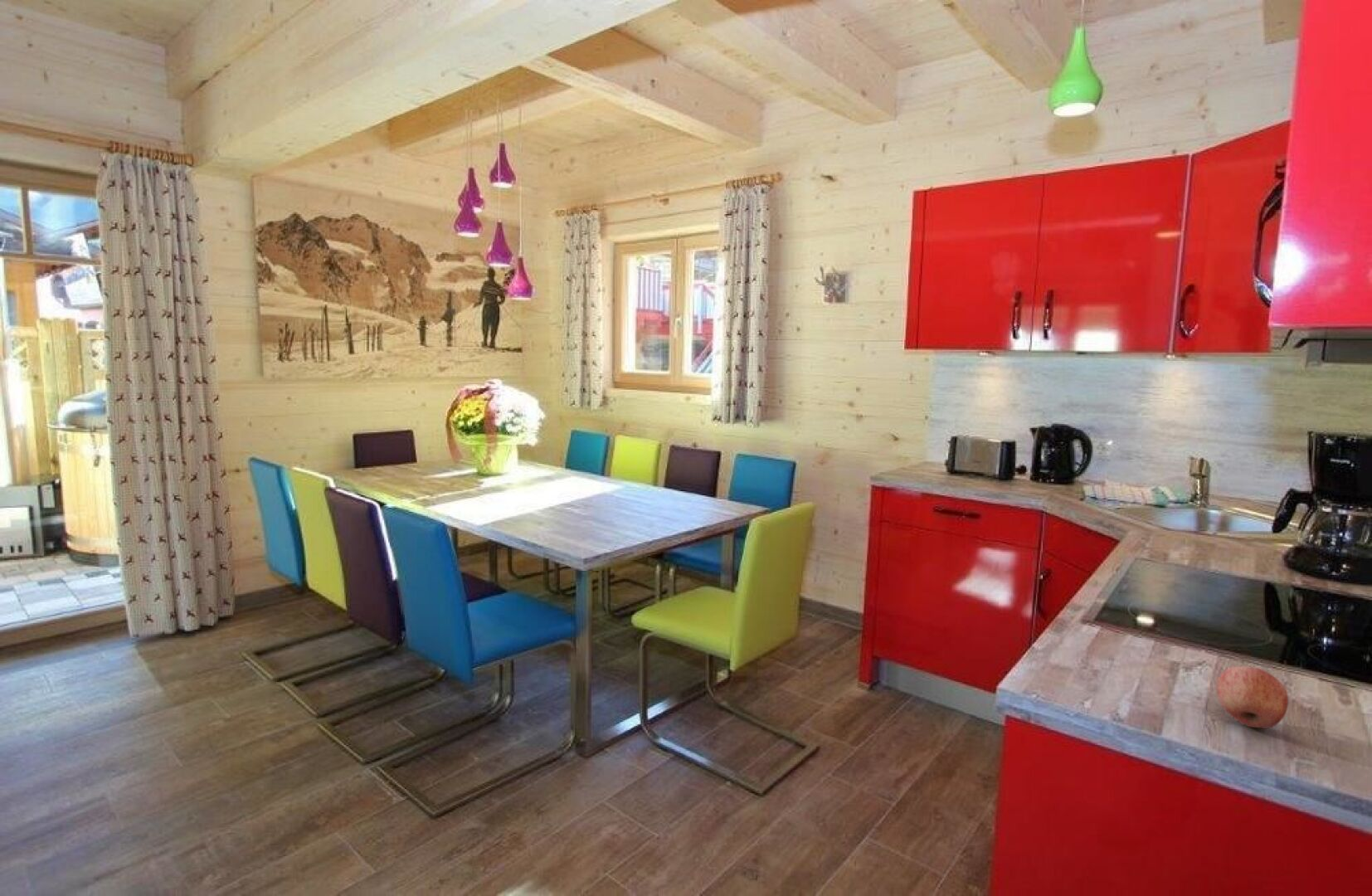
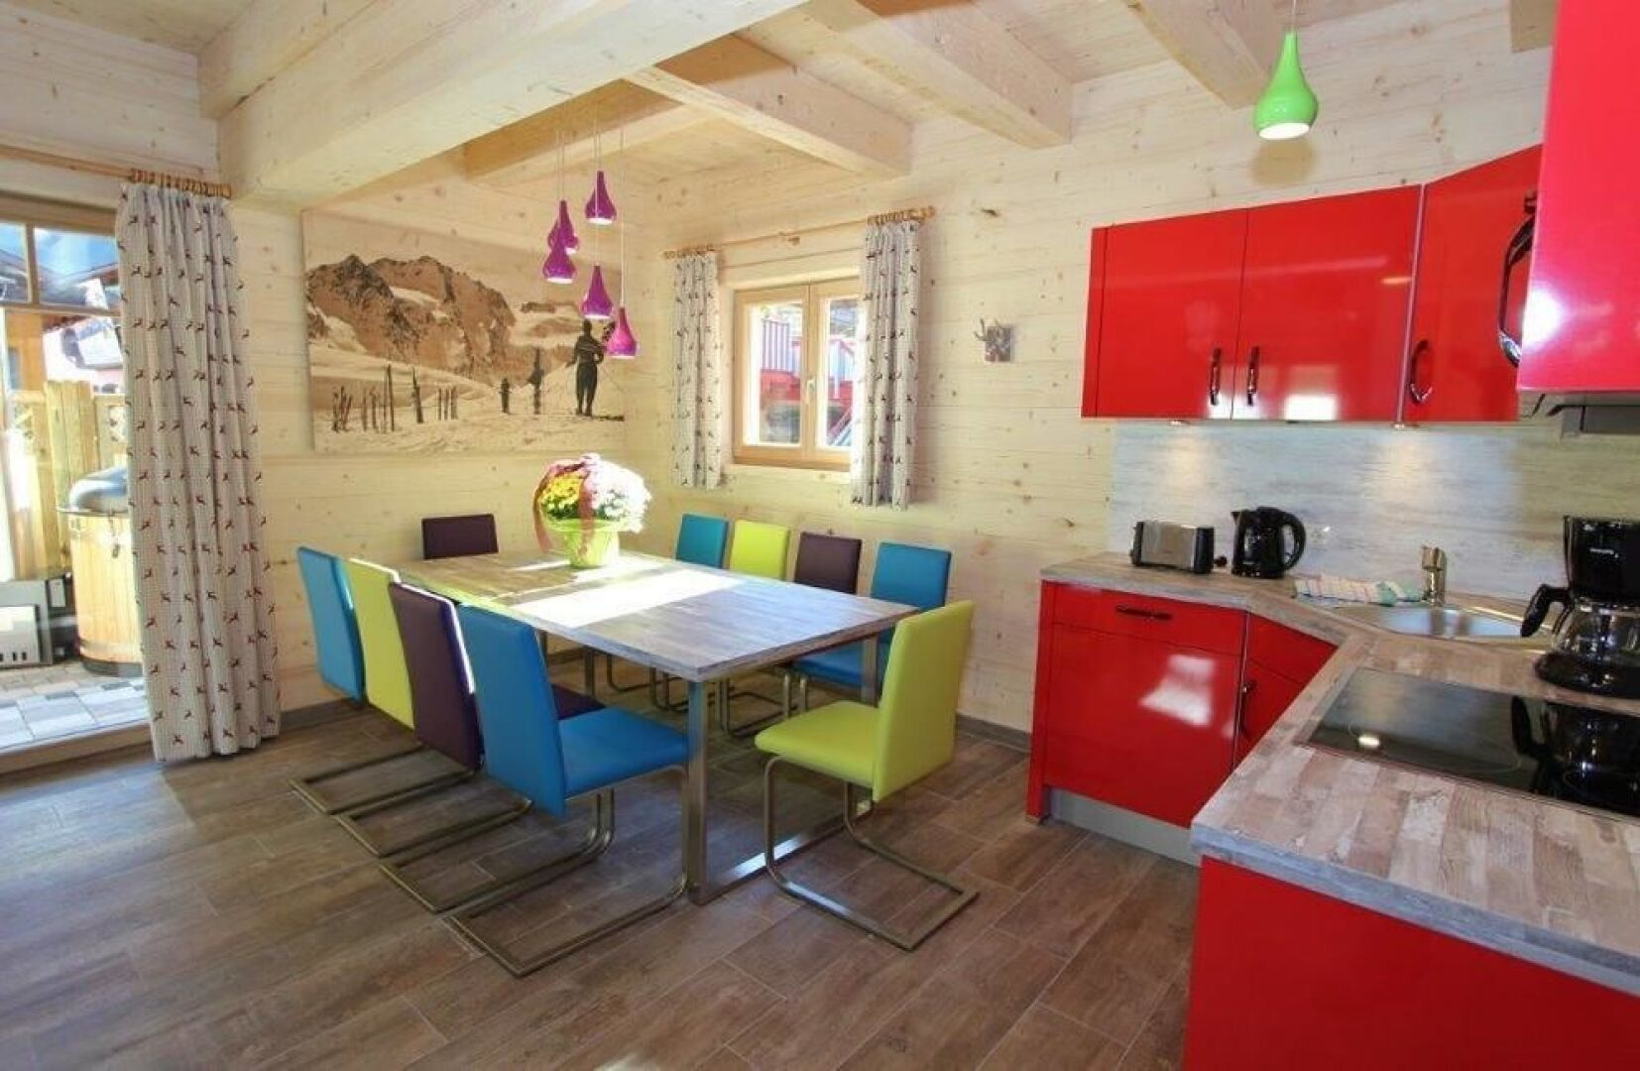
- fruit [1216,665,1289,729]
